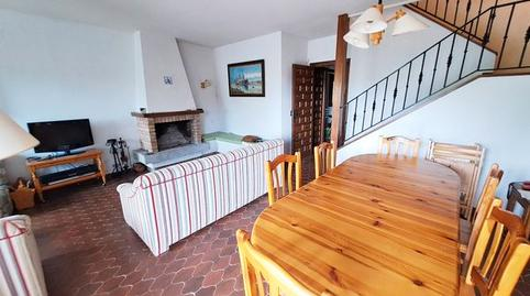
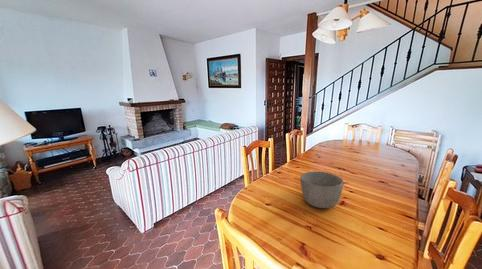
+ bowl [299,170,344,209]
